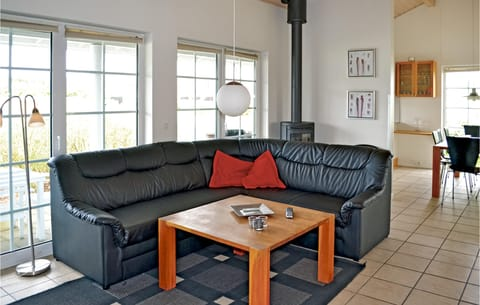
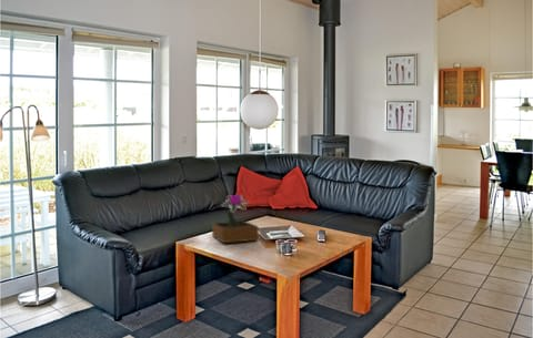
+ potted flower [211,194,260,244]
